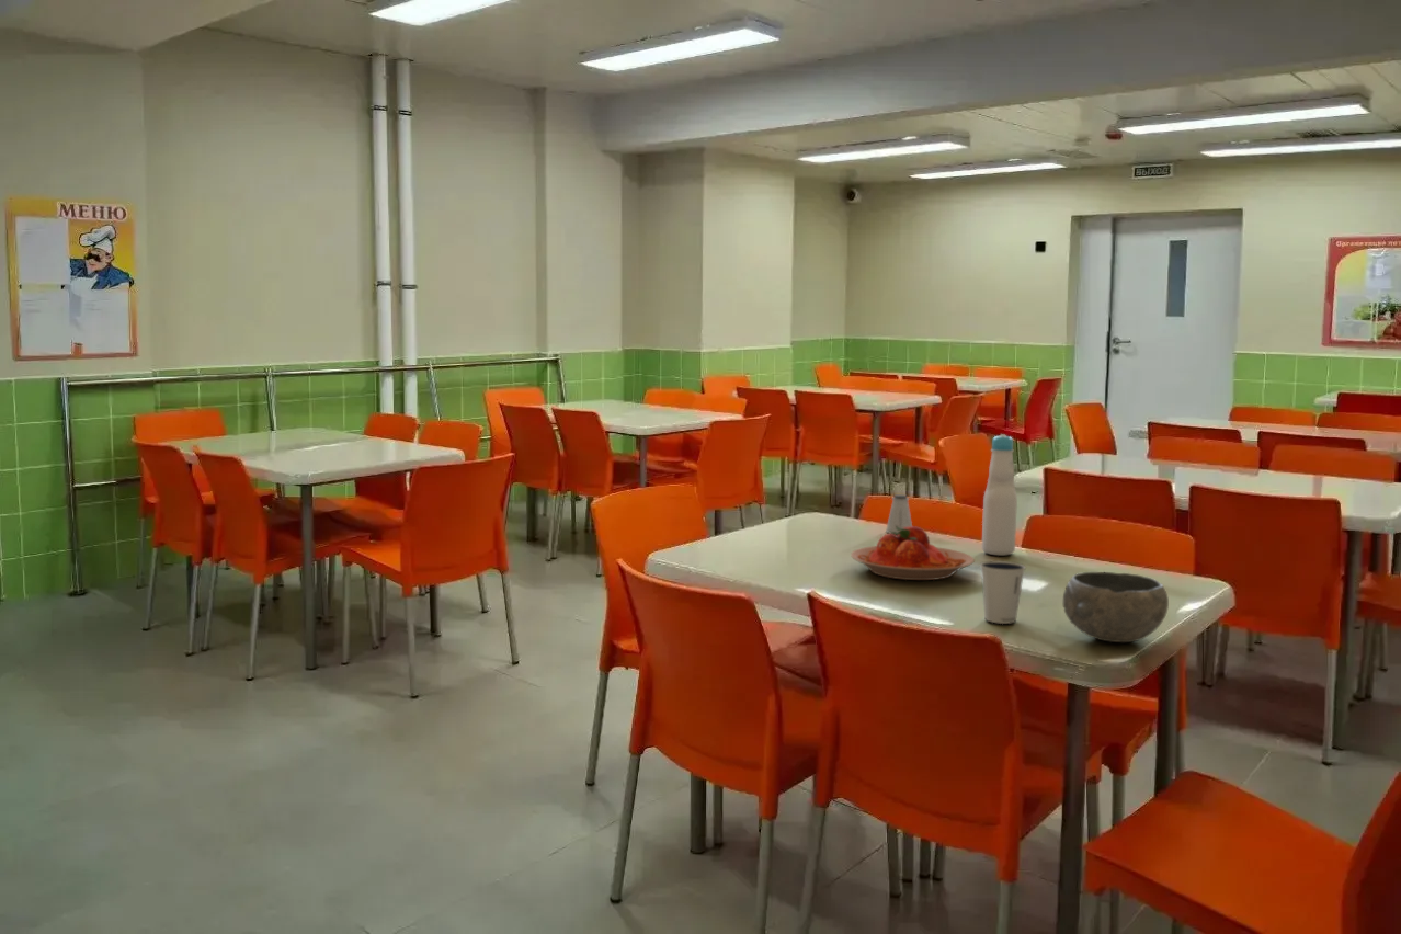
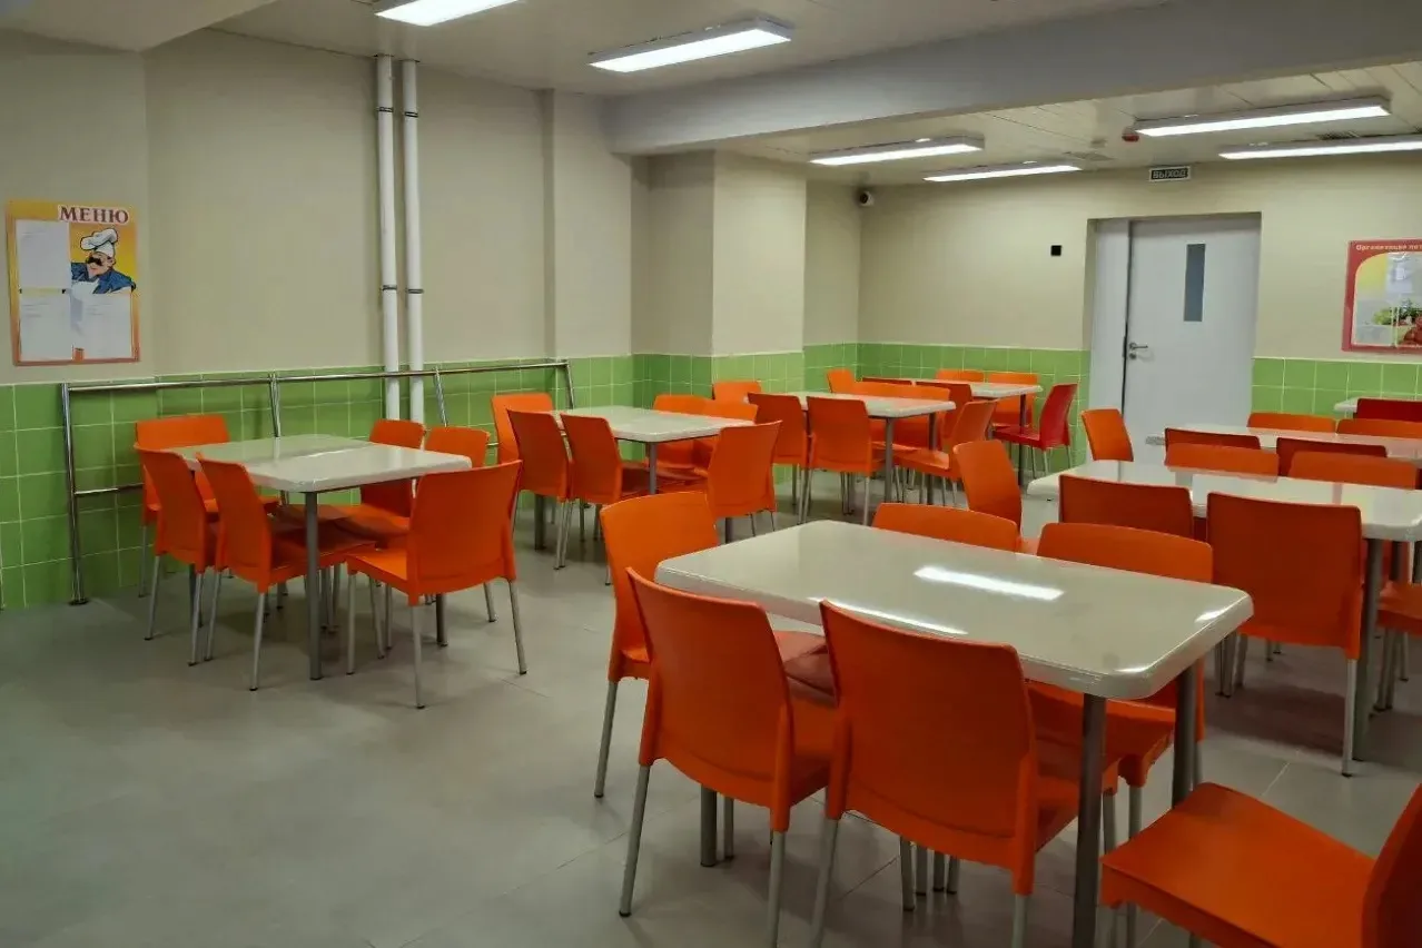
- saltshaker [885,493,913,534]
- plate [850,525,976,581]
- bowl [1062,571,1170,643]
- bottle [981,433,1018,557]
- dixie cup [979,560,1027,625]
